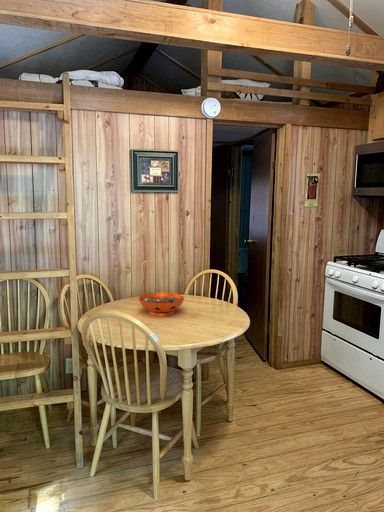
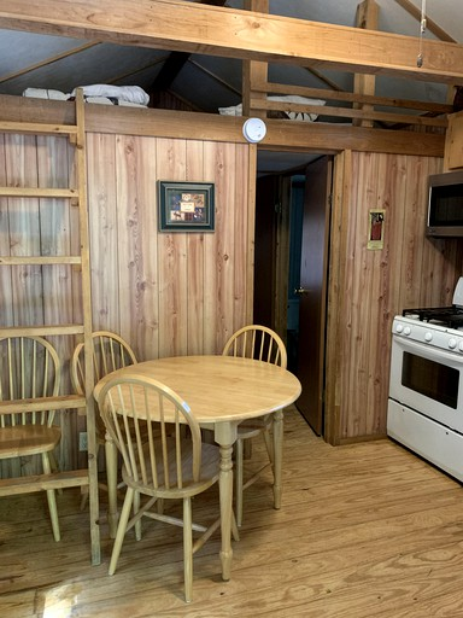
- decorative bowl [138,292,185,317]
